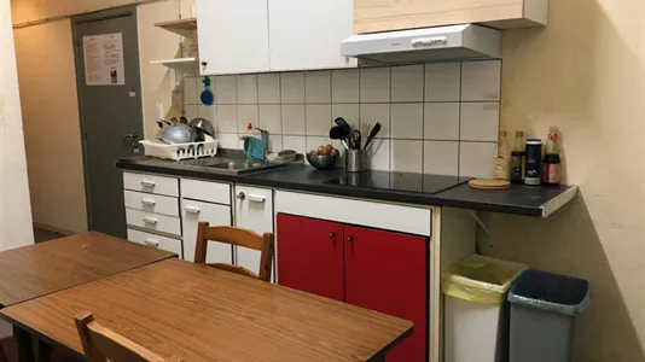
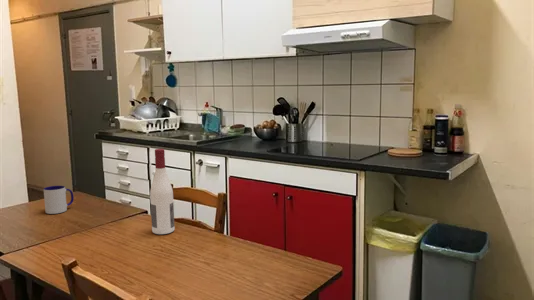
+ mug [43,185,75,215]
+ alcohol [149,148,175,235]
